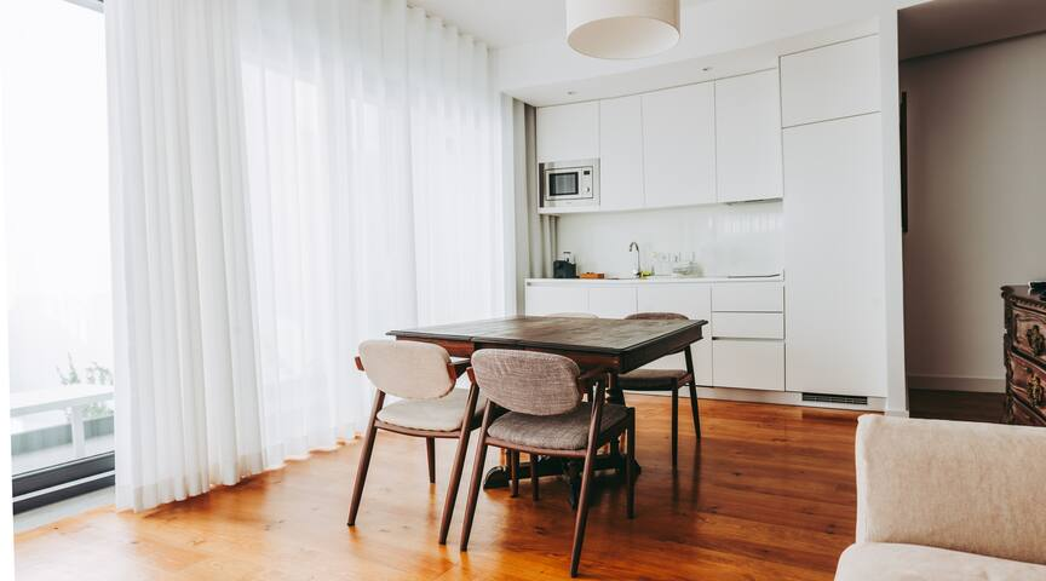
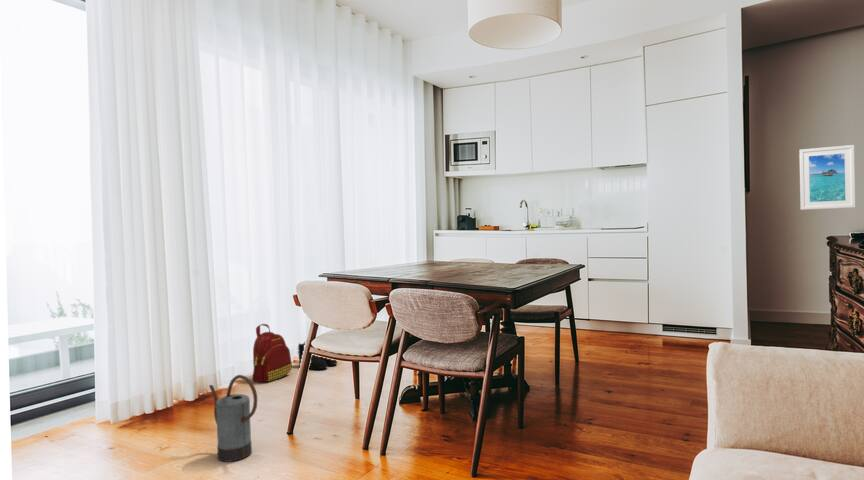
+ watering can [208,374,258,463]
+ boots [296,340,338,371]
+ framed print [798,144,856,211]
+ backpack [252,323,293,384]
